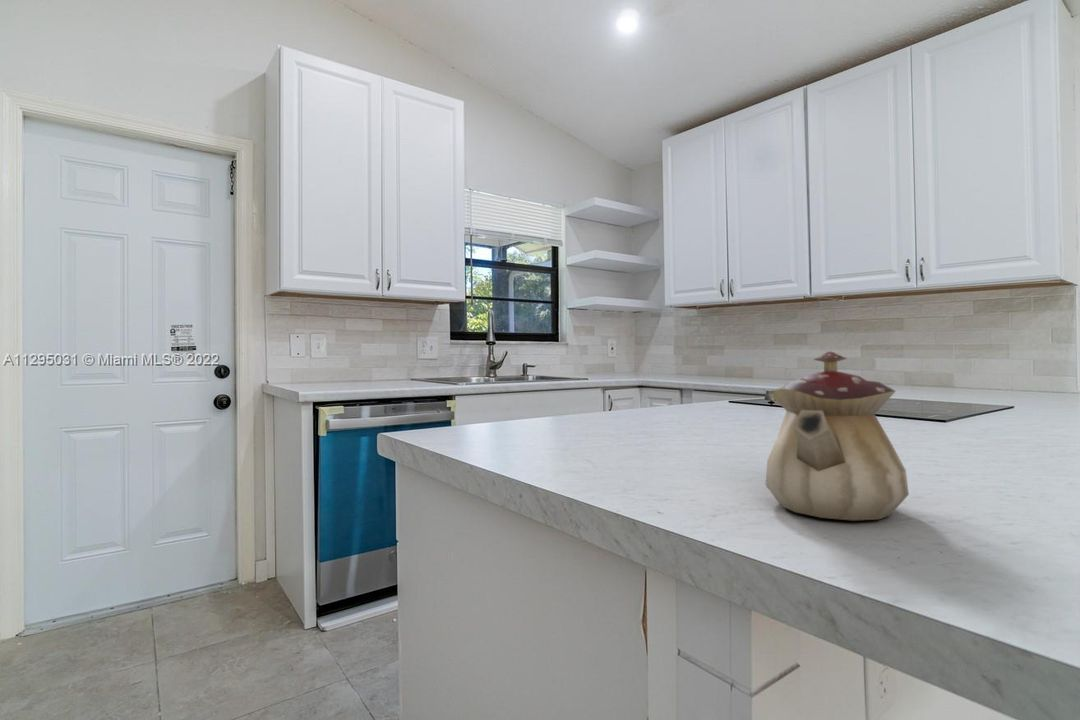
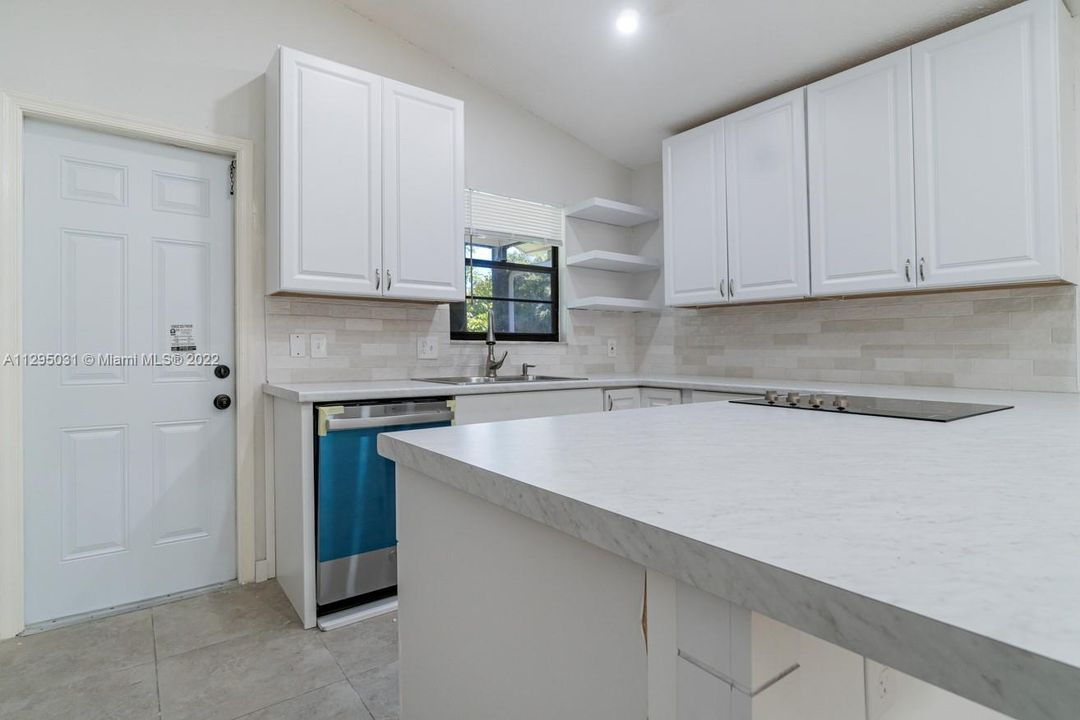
- teapot [764,350,910,522]
